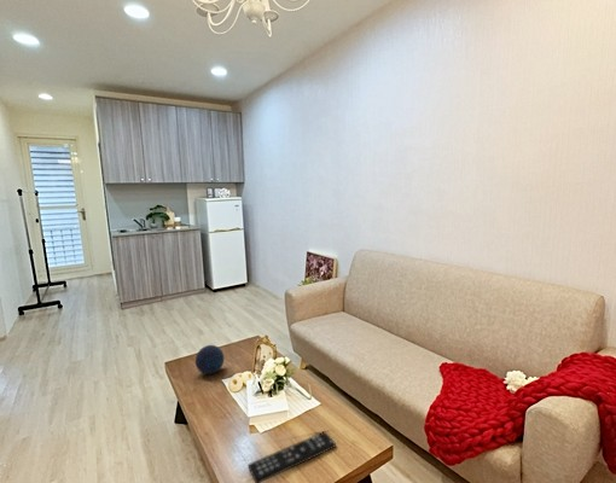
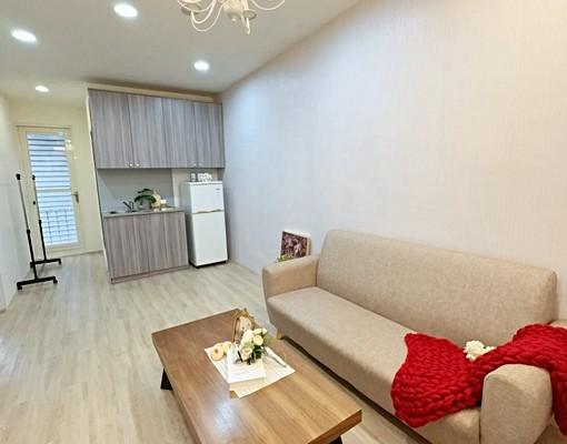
- decorative orb [194,344,225,376]
- remote control [248,430,337,483]
